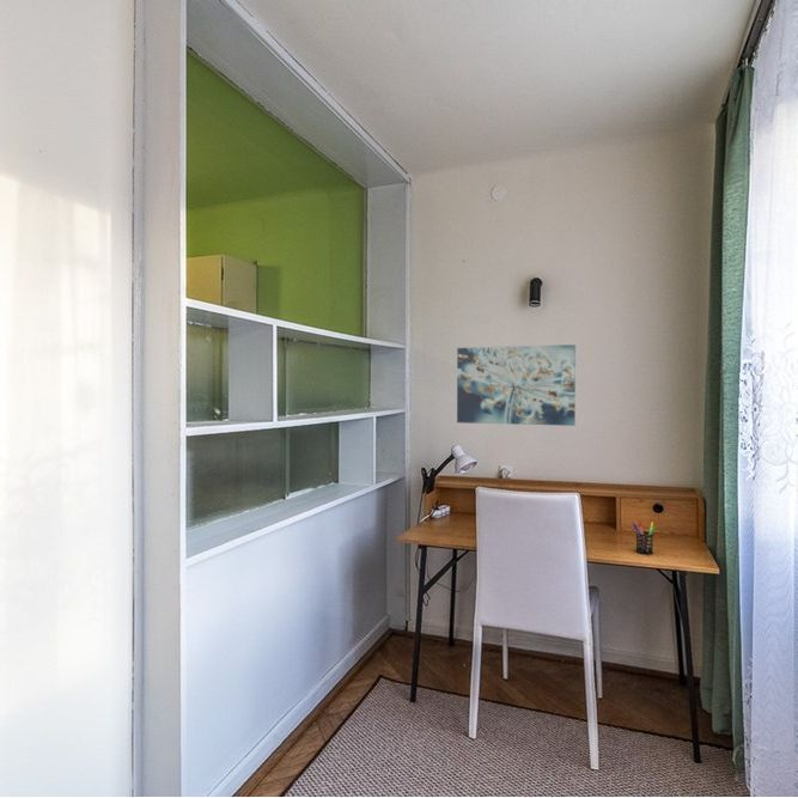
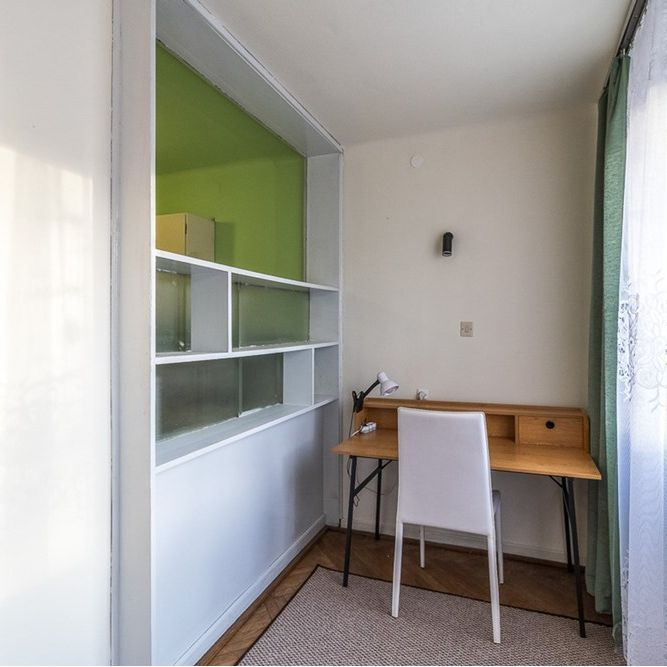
- pen holder [631,519,657,555]
- wall art [456,343,577,427]
